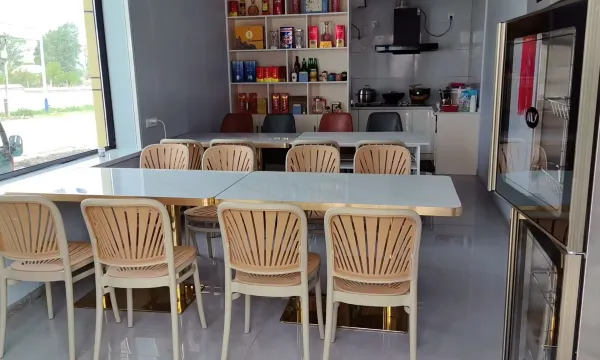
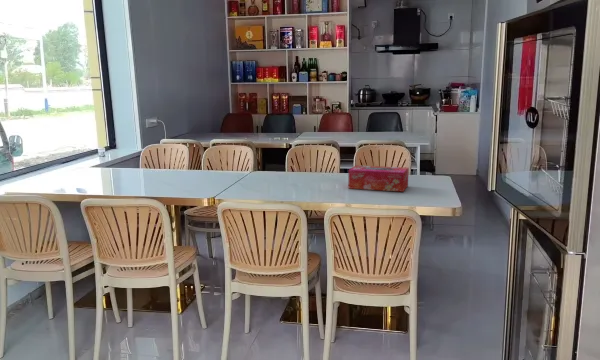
+ tissue box [348,164,409,193]
